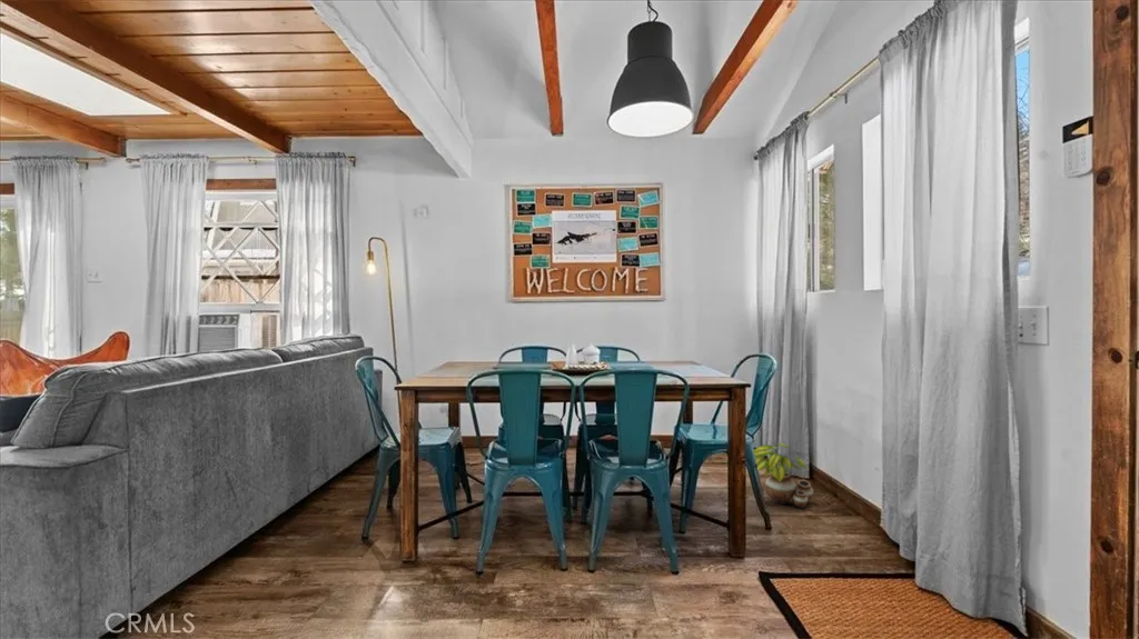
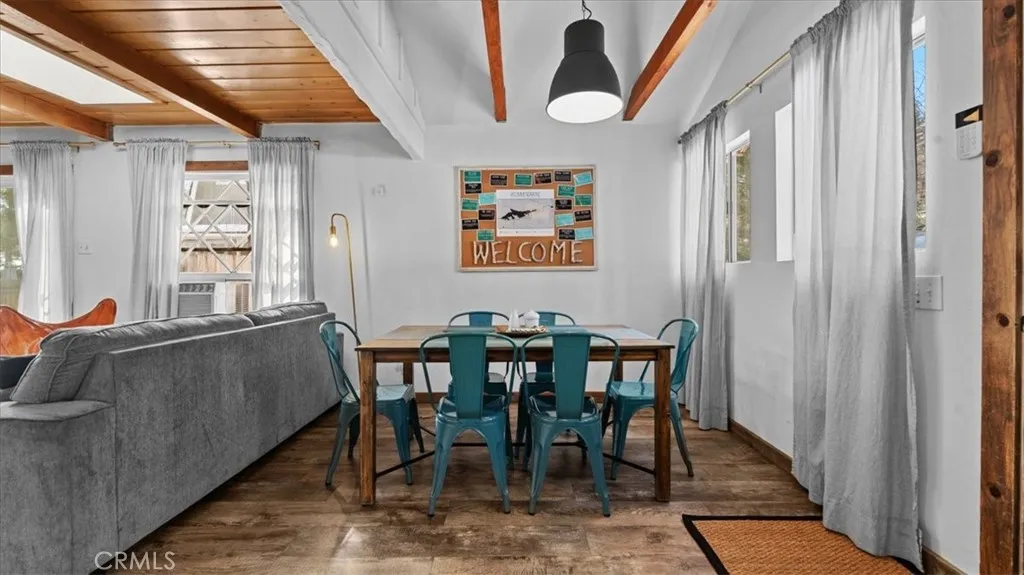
- potted plant [753,442,814,509]
